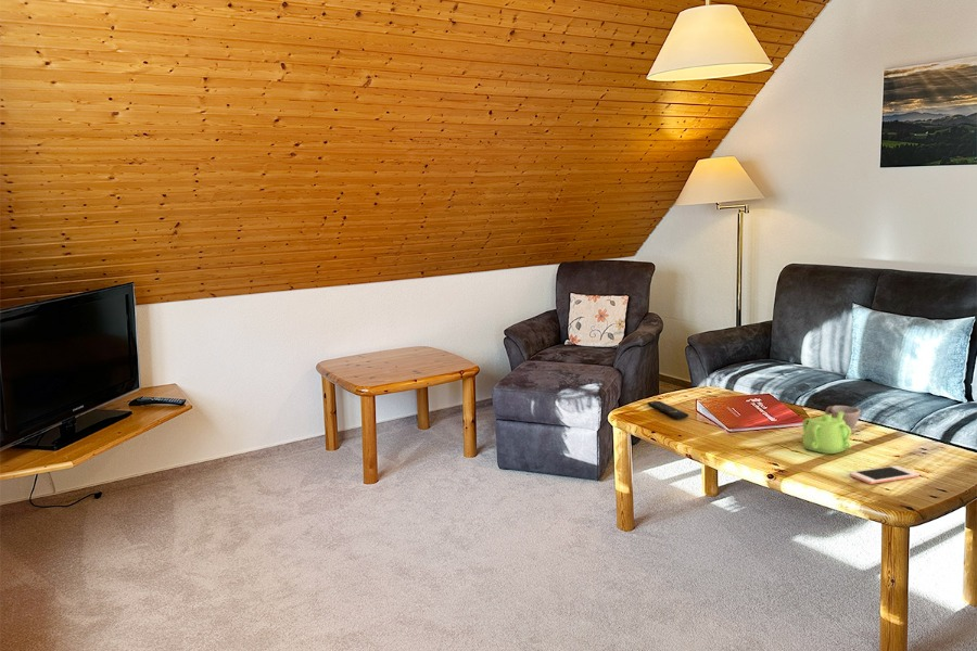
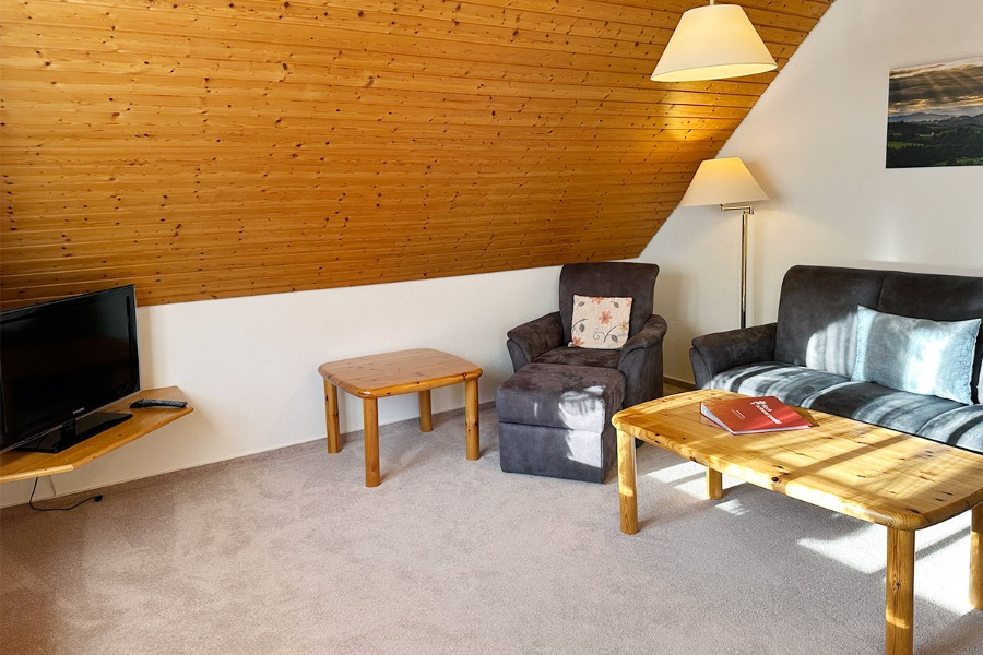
- cell phone [849,464,921,485]
- teapot [801,411,852,455]
- remote control [647,400,689,420]
- cup [824,405,862,431]
